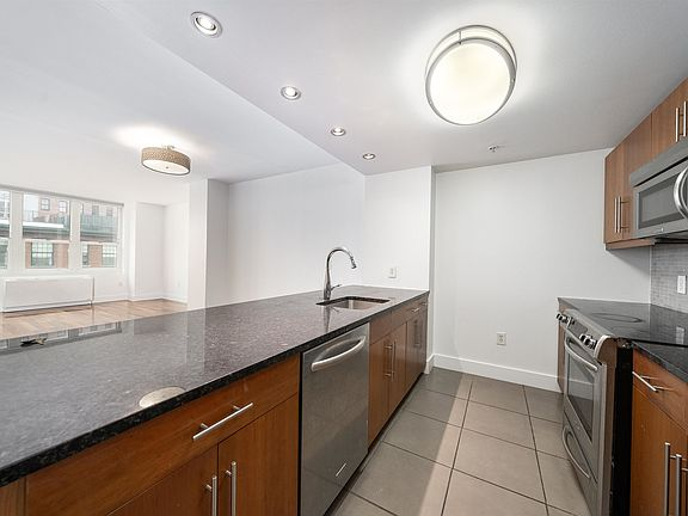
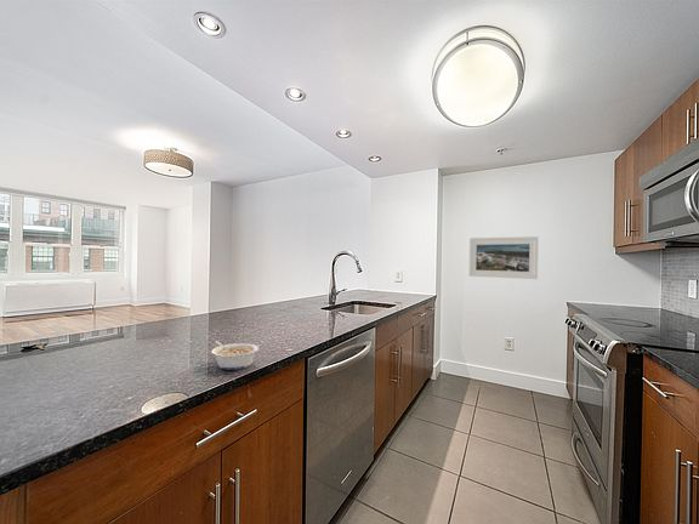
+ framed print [467,235,539,280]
+ legume [210,340,260,371]
